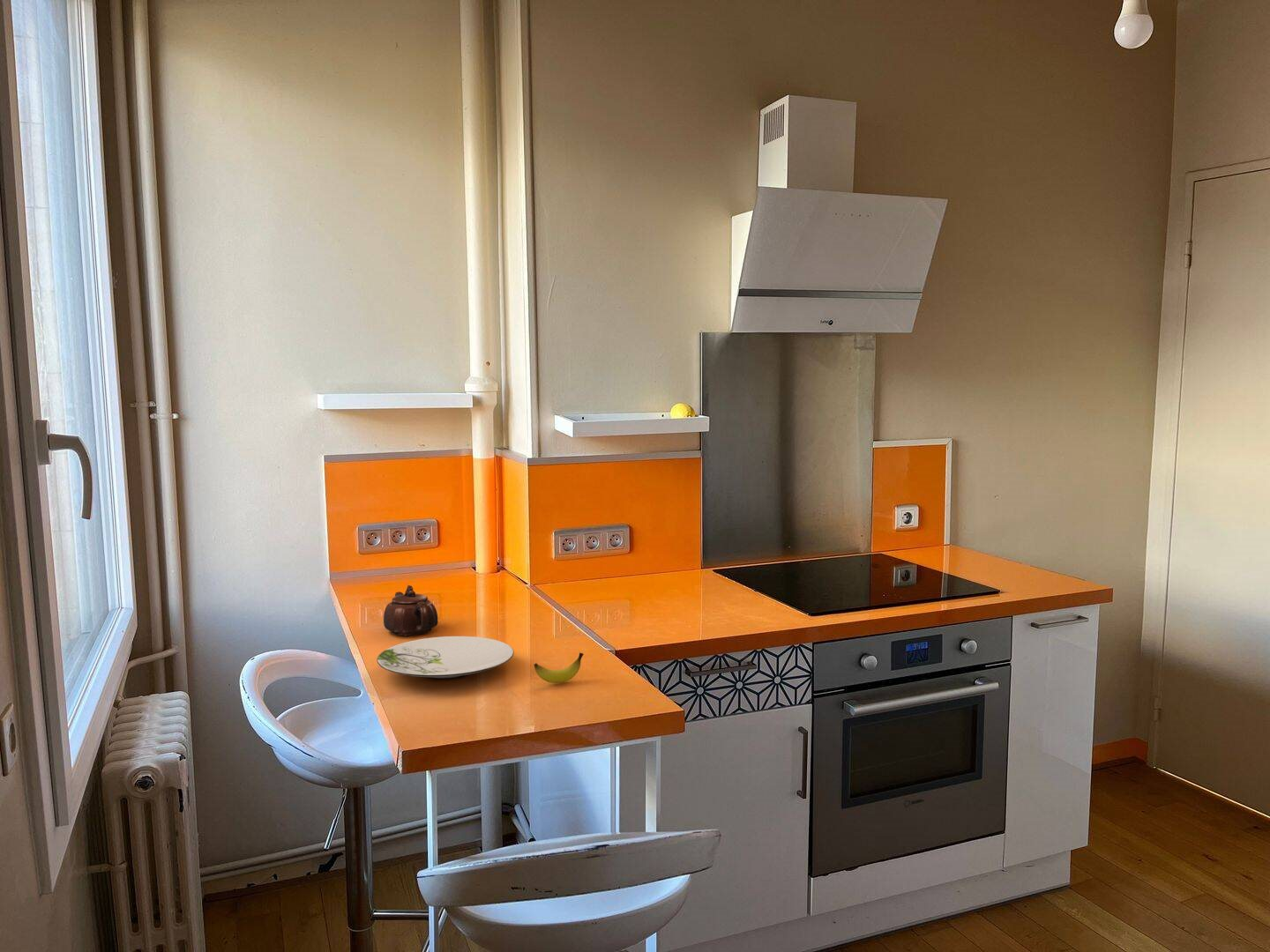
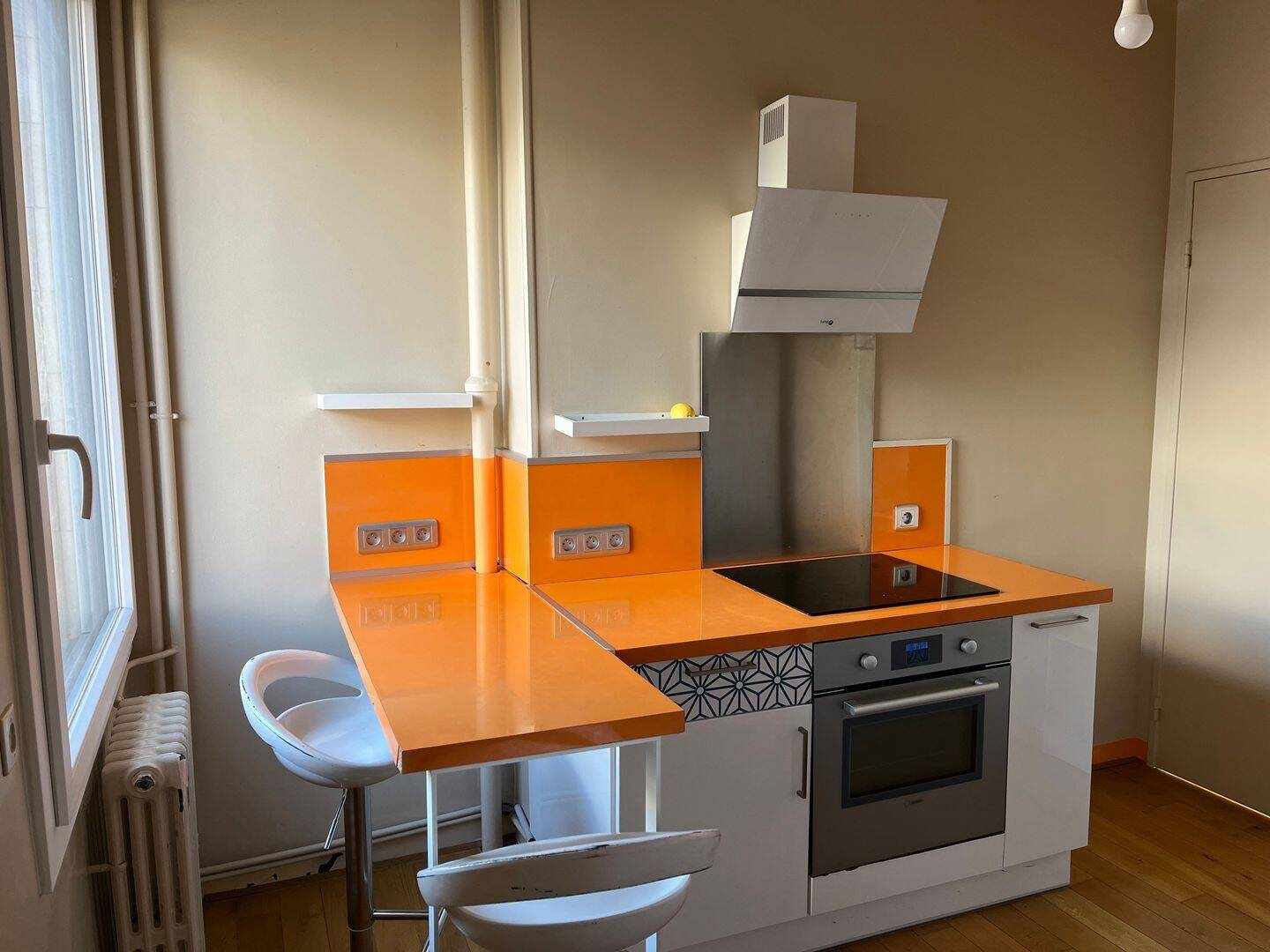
- banana [534,652,585,684]
- plate [376,636,515,681]
- teapot [383,584,438,636]
